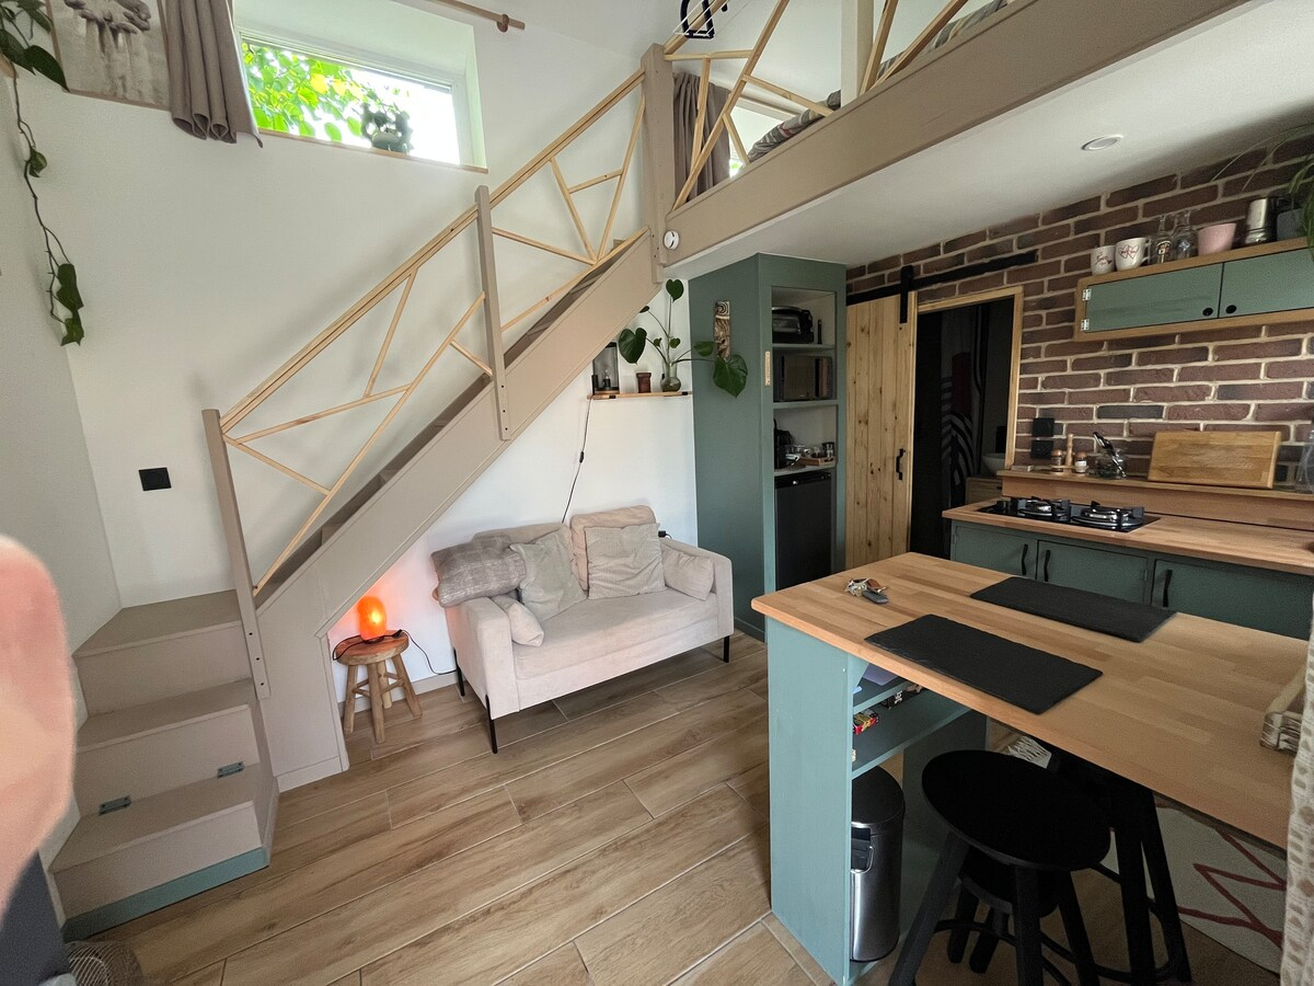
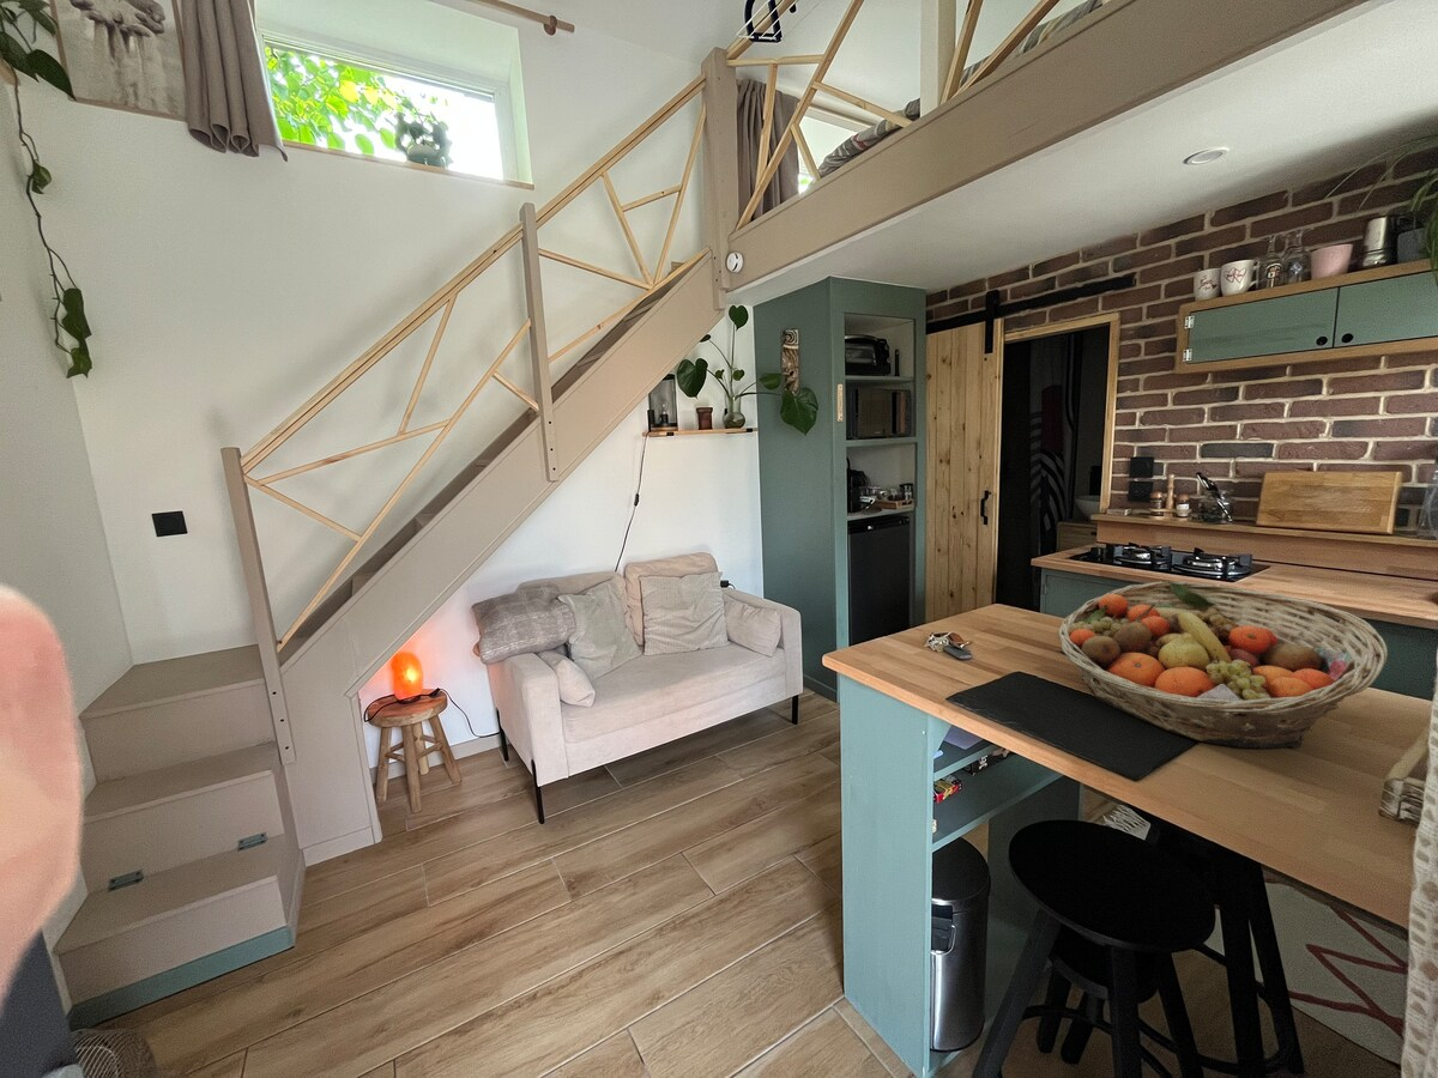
+ fruit basket [1056,580,1389,750]
